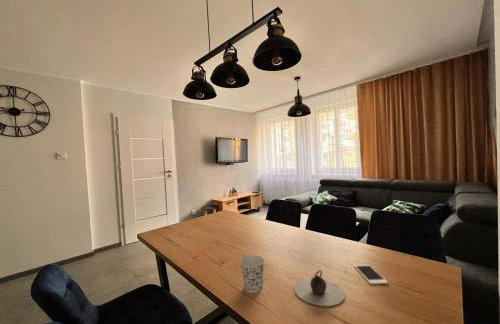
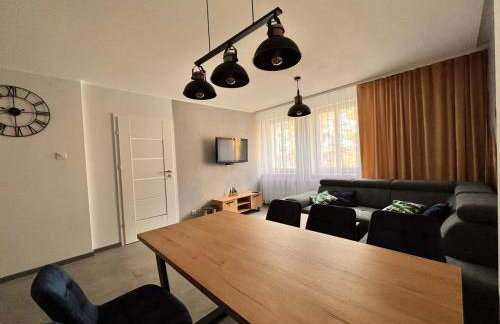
- cup [239,254,265,294]
- cell phone [353,263,389,285]
- teapot [293,269,346,307]
